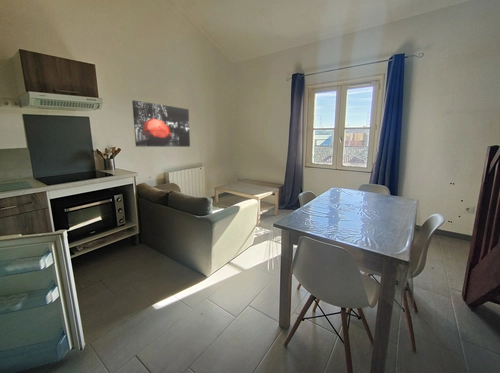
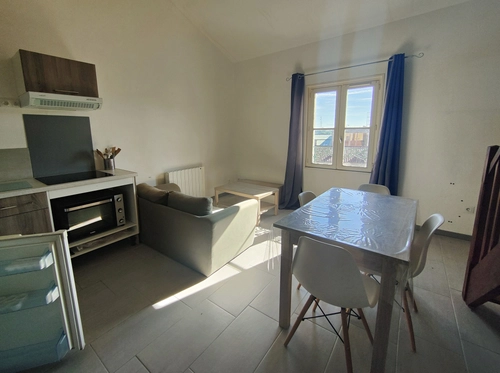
- wall art [131,99,191,148]
